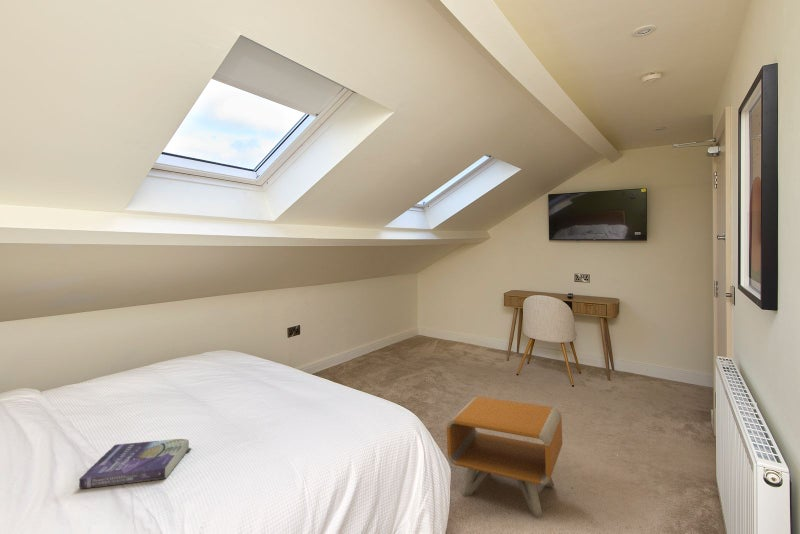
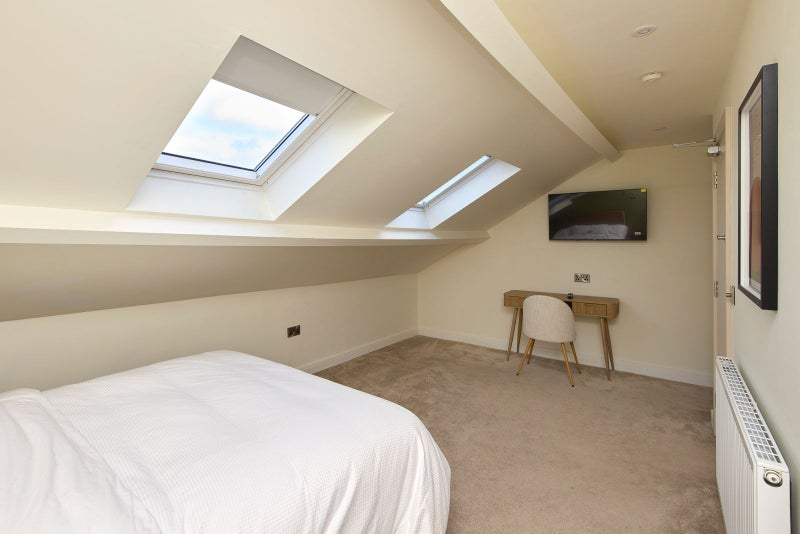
- nightstand [446,396,563,518]
- book [78,438,192,490]
